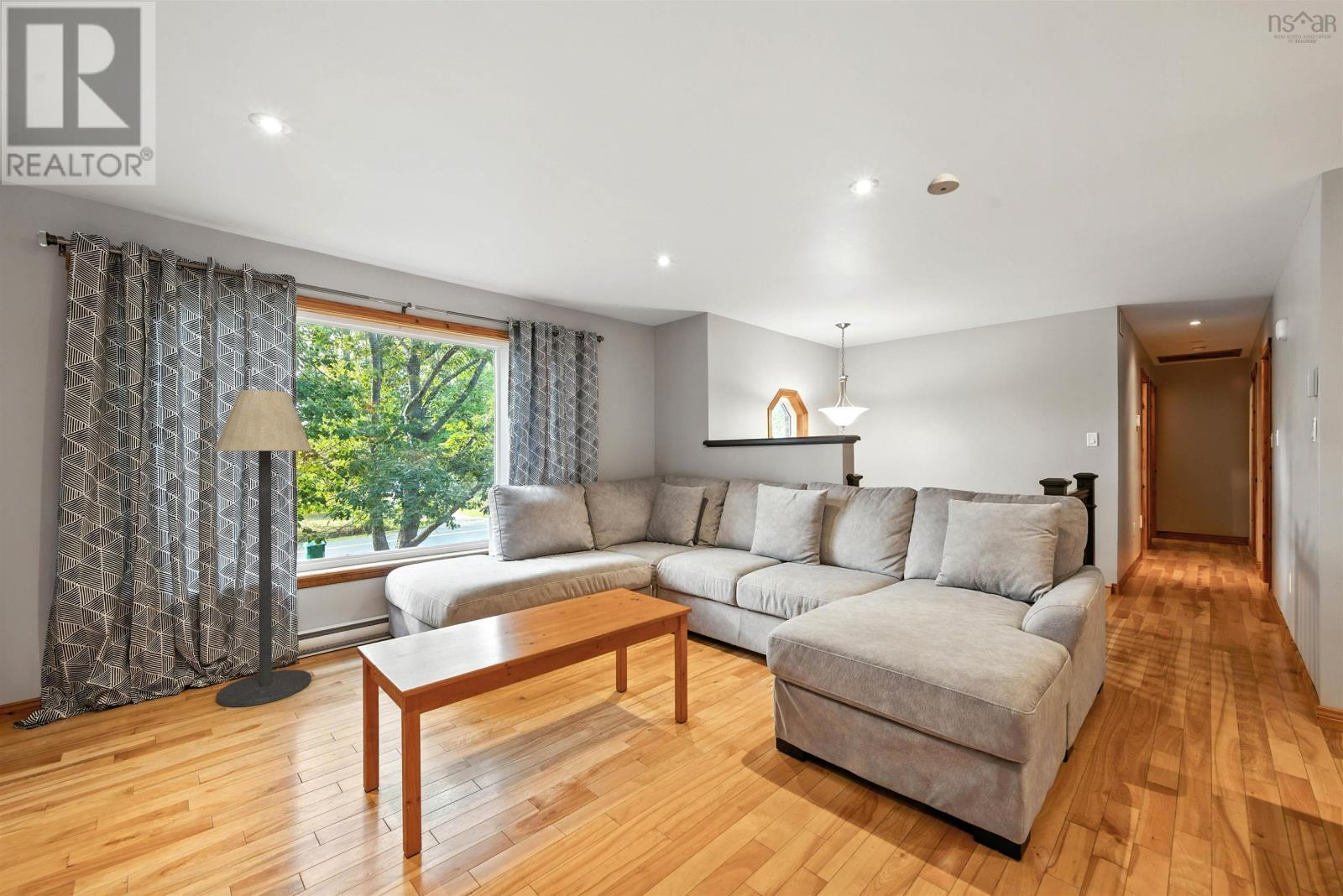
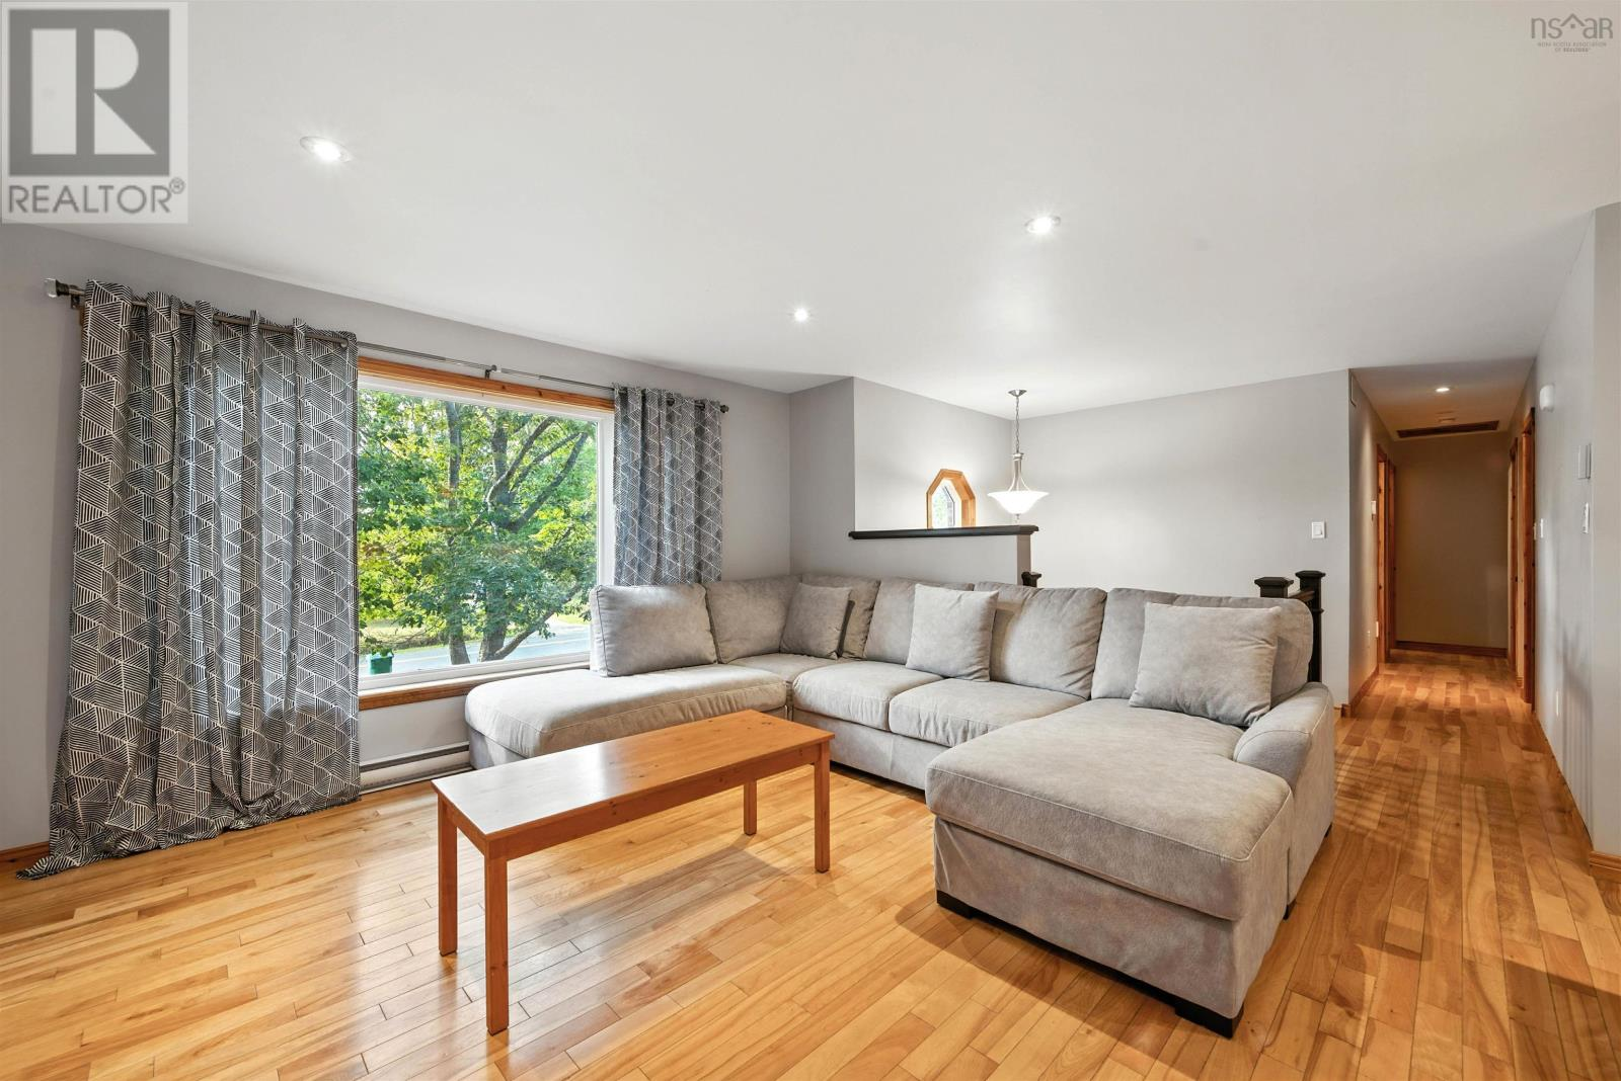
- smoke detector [927,173,960,195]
- floor lamp [213,389,313,708]
